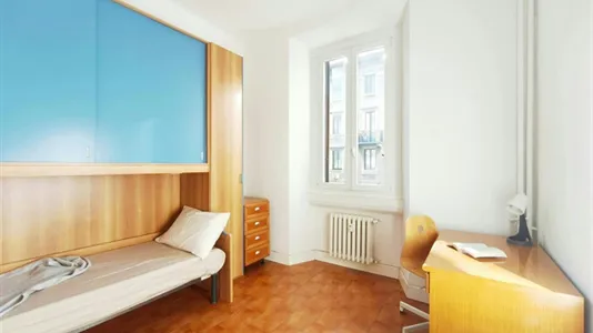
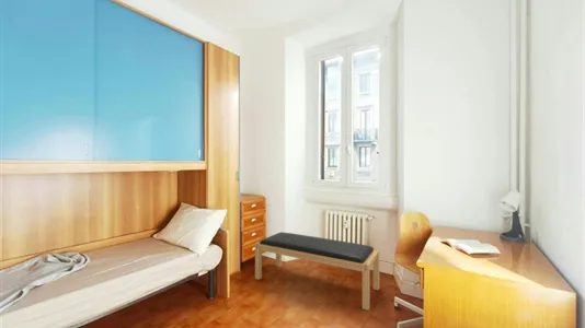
+ bench [254,231,380,312]
